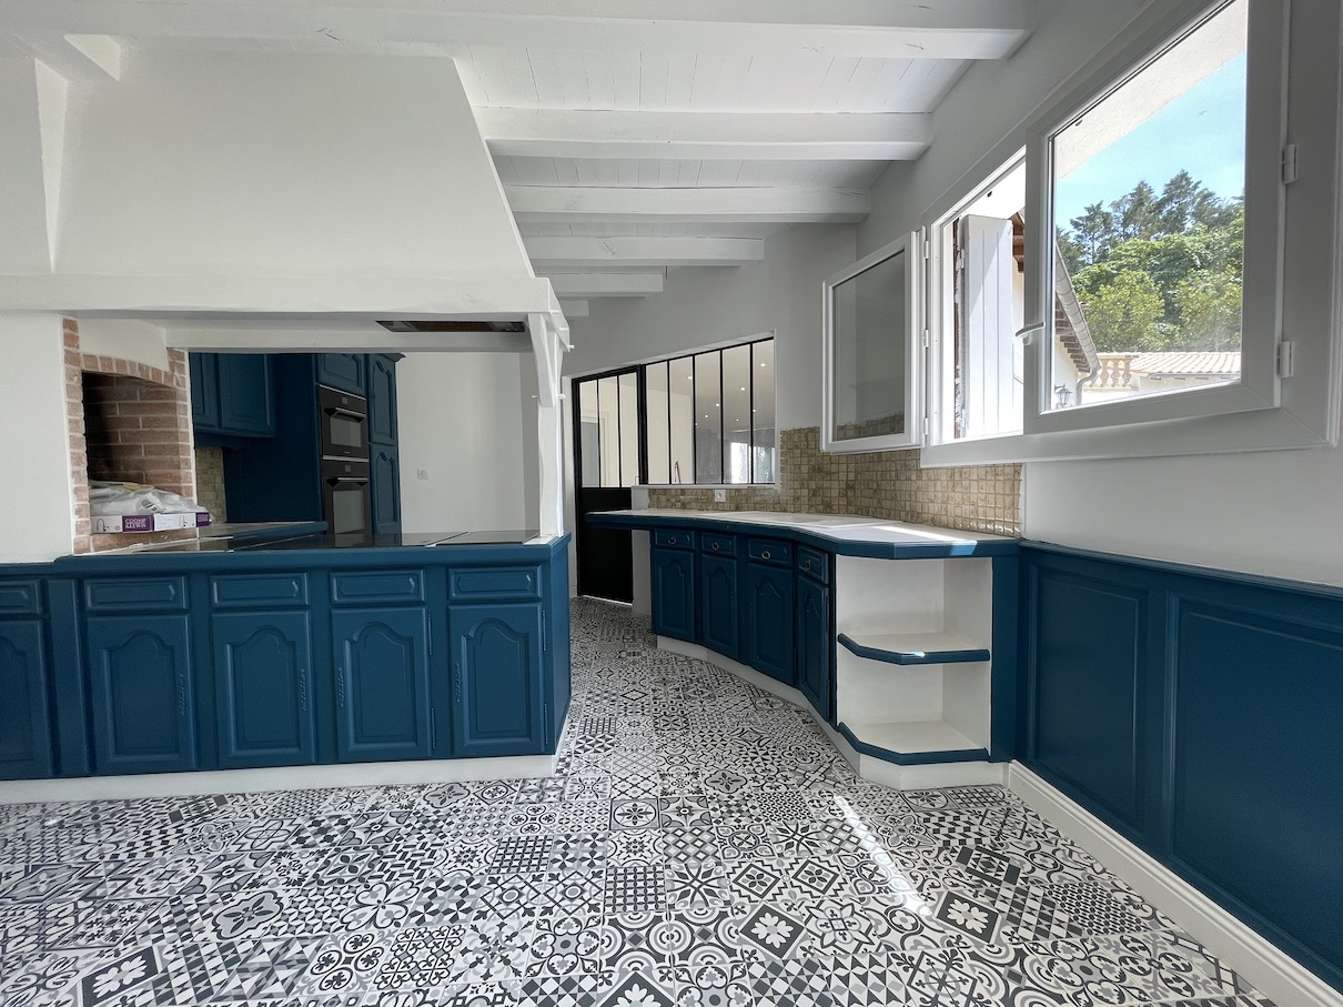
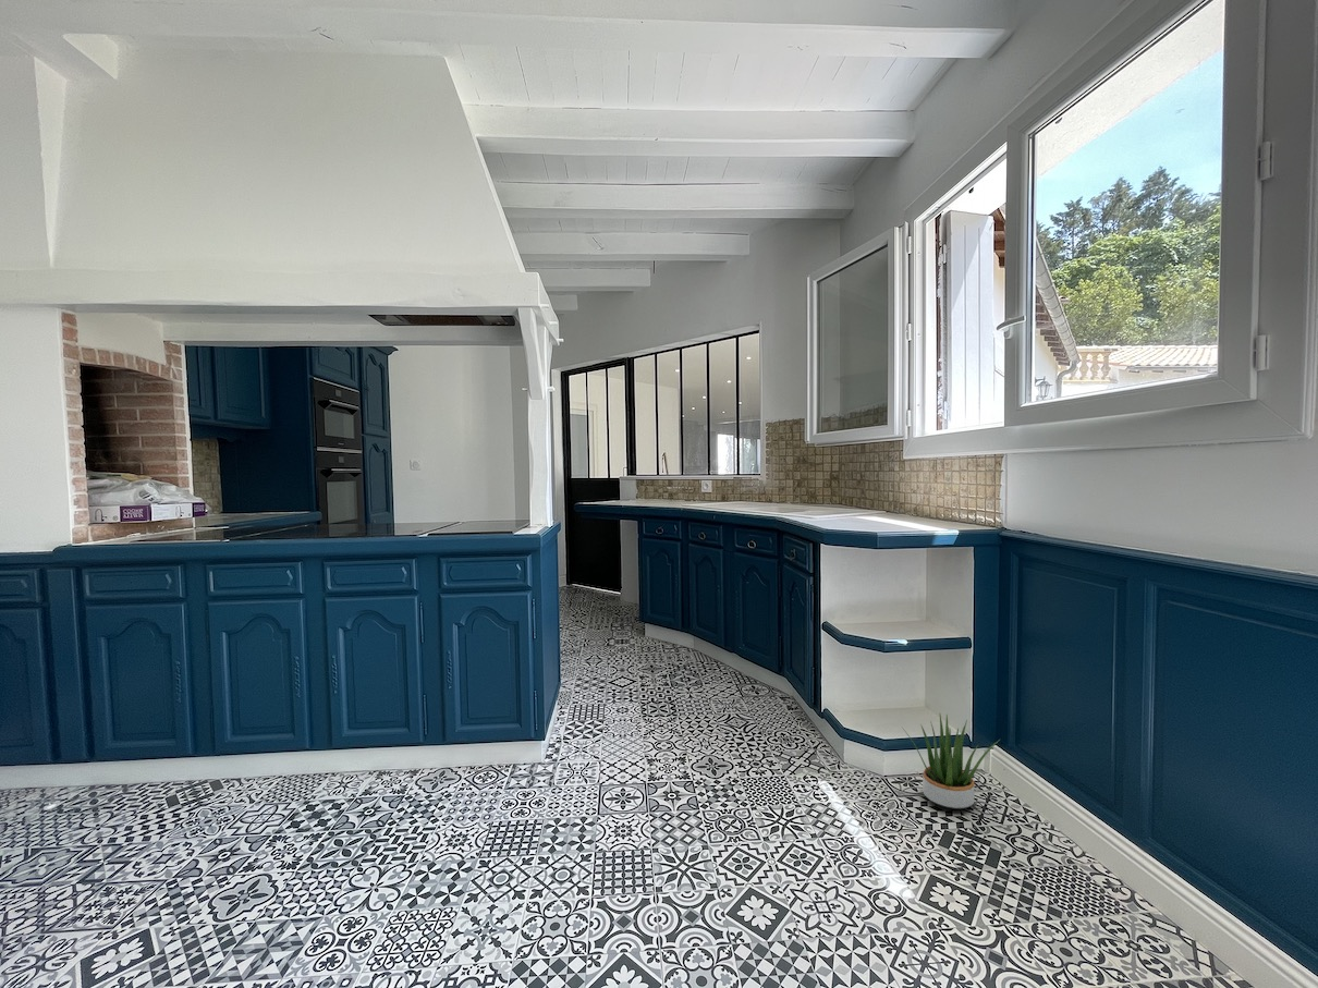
+ potted plant [902,713,1001,810]
